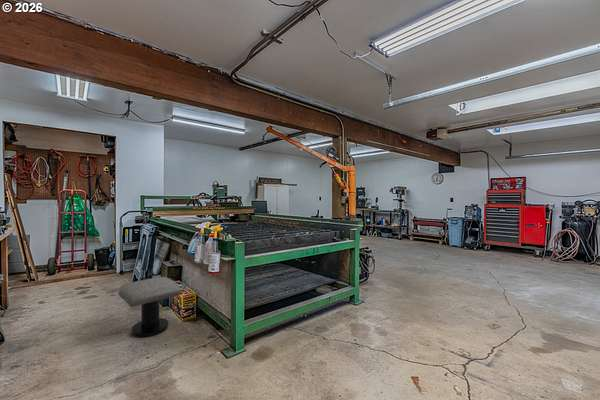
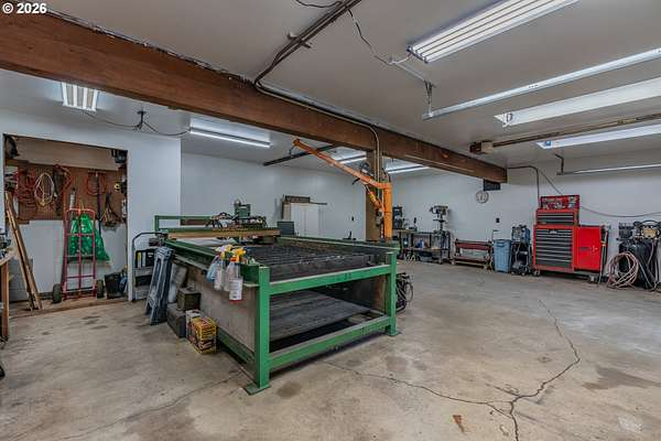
- stool [118,276,183,338]
